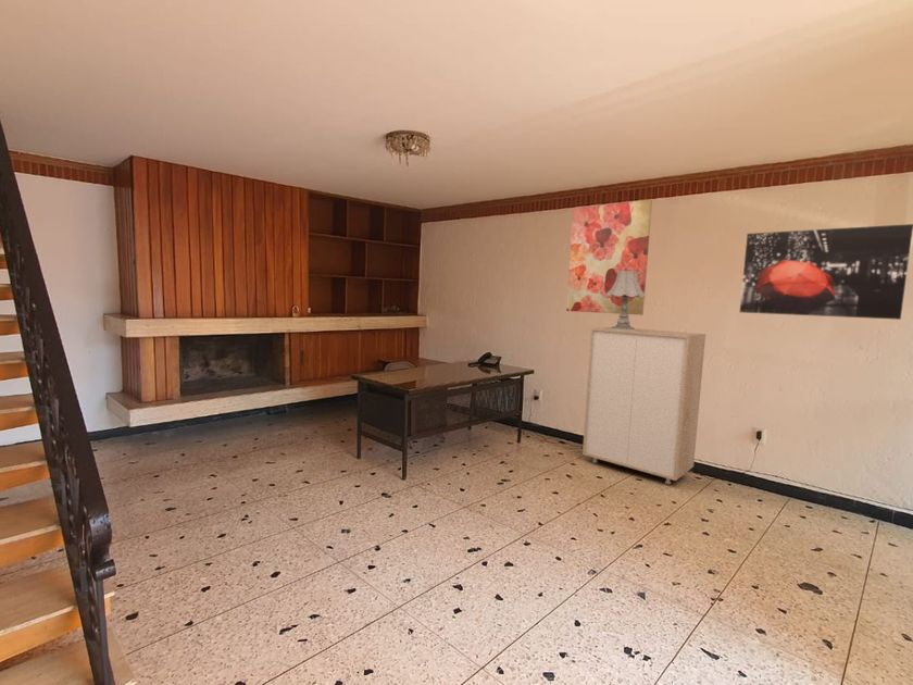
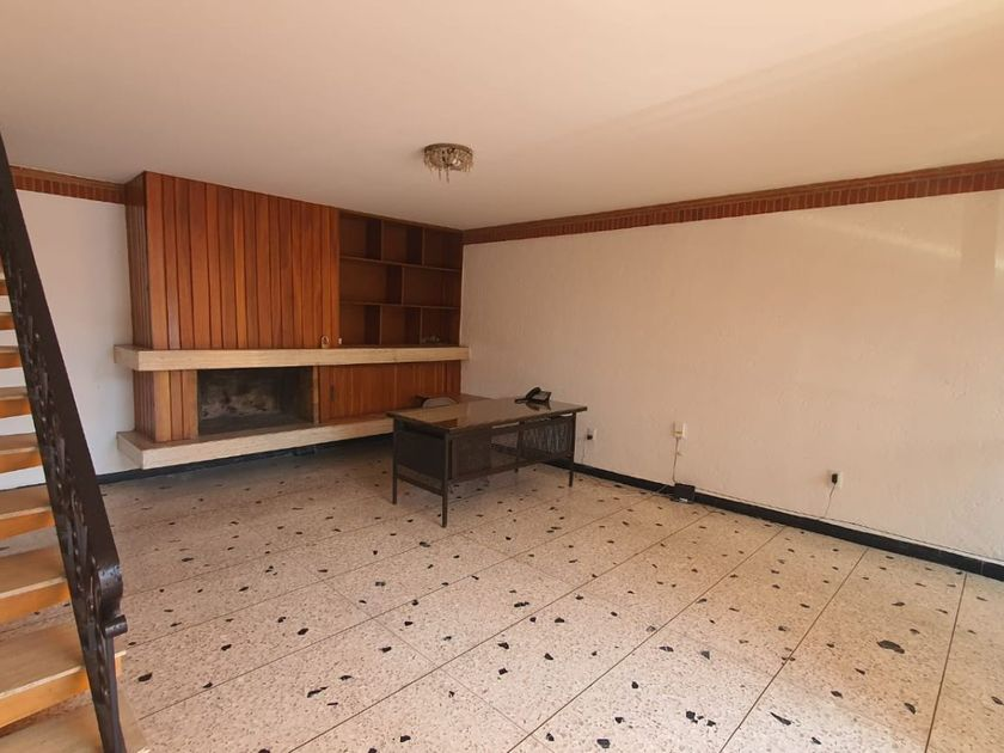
- wall art [565,199,653,316]
- storage cabinet [581,326,706,485]
- table lamp [606,271,647,331]
- wall art [739,223,913,321]
